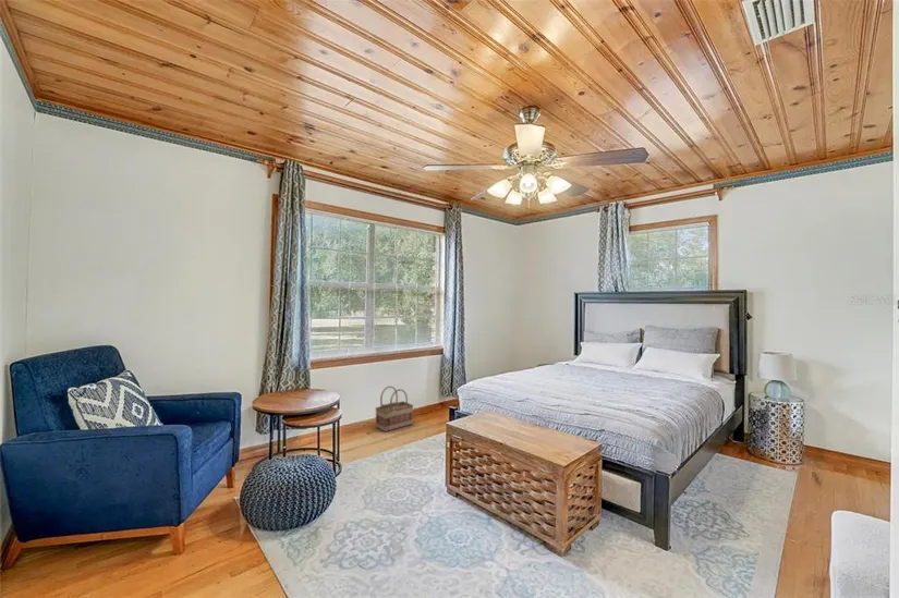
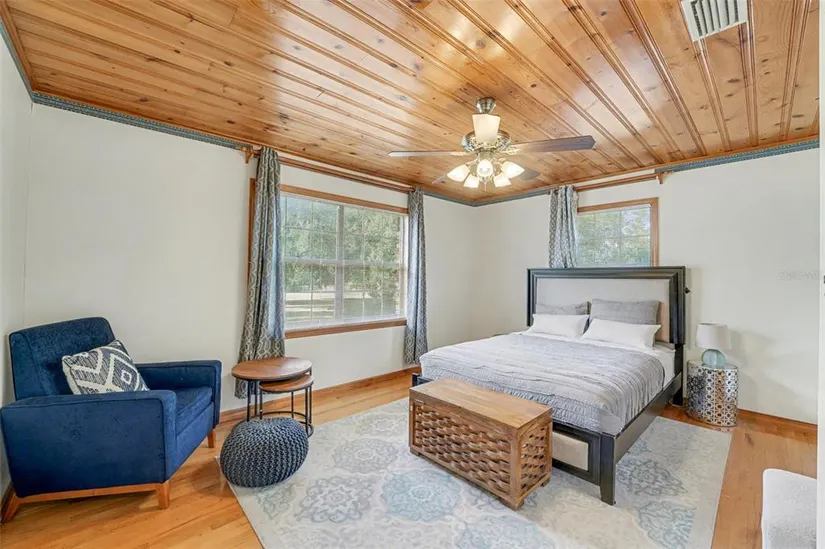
- basket [374,386,414,434]
